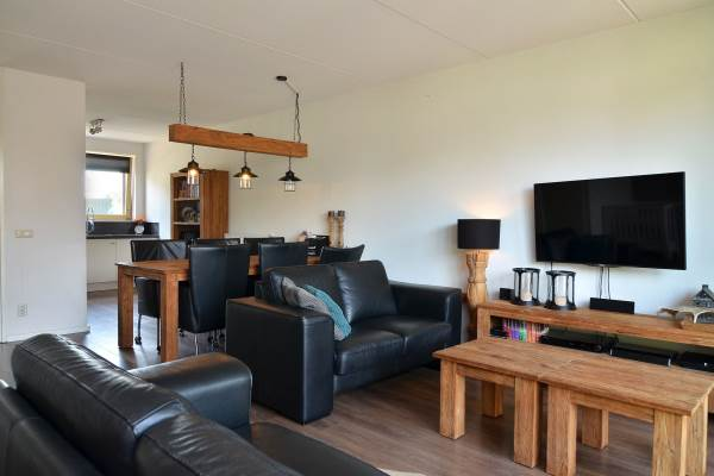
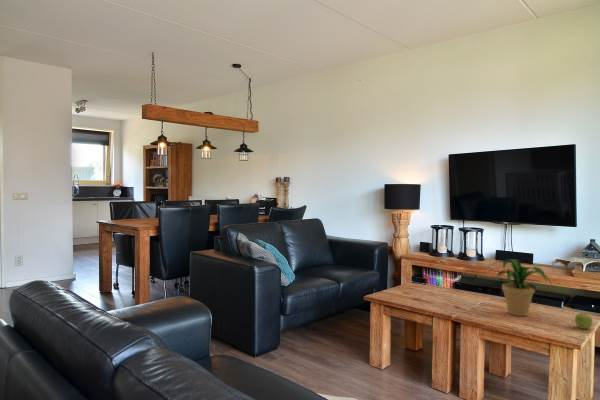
+ fruit [574,311,593,330]
+ potted plant [488,258,552,317]
